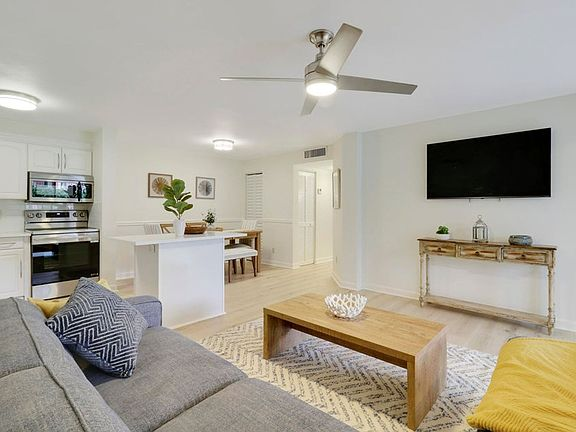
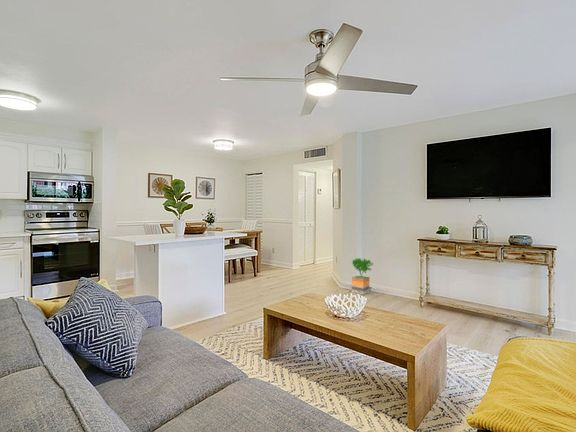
+ potted tree [351,257,374,295]
